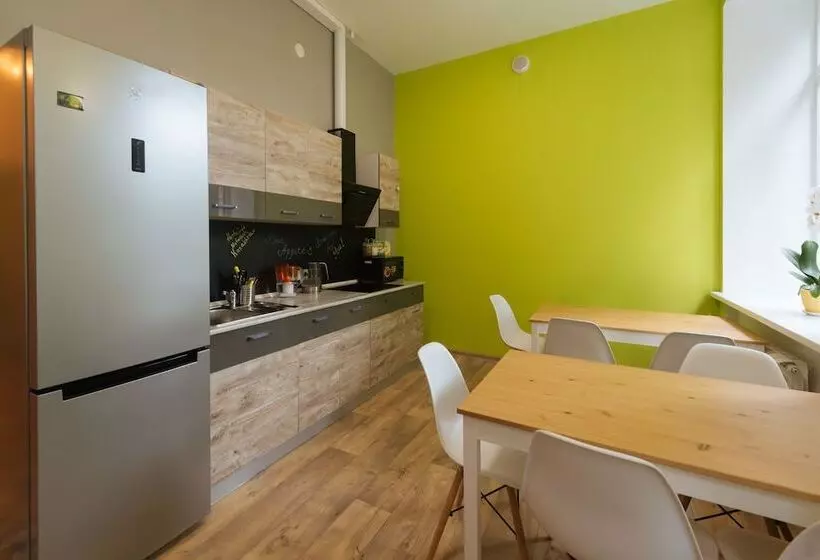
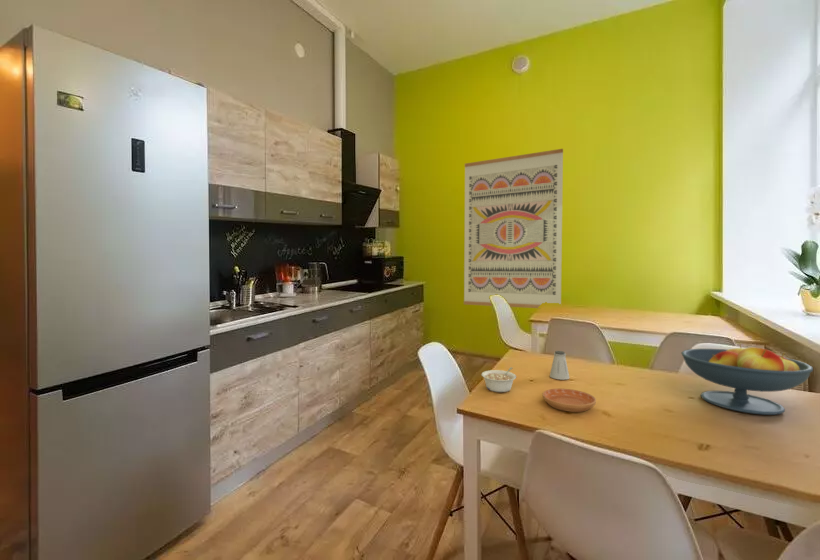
+ saltshaker [549,350,570,381]
+ fruit bowl [680,343,814,416]
+ legume [480,366,517,393]
+ saucer [542,388,597,413]
+ wall art [463,148,564,309]
